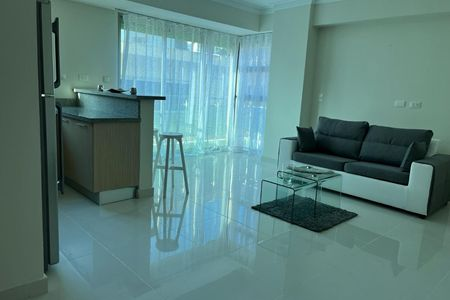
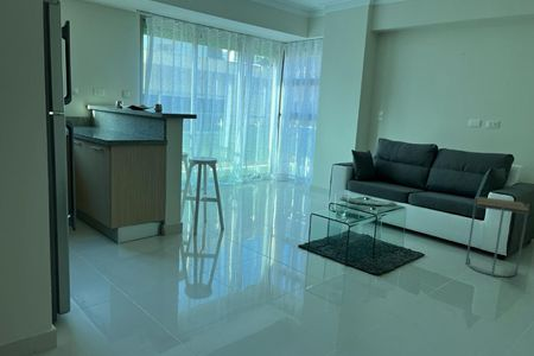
+ side table [464,196,530,278]
